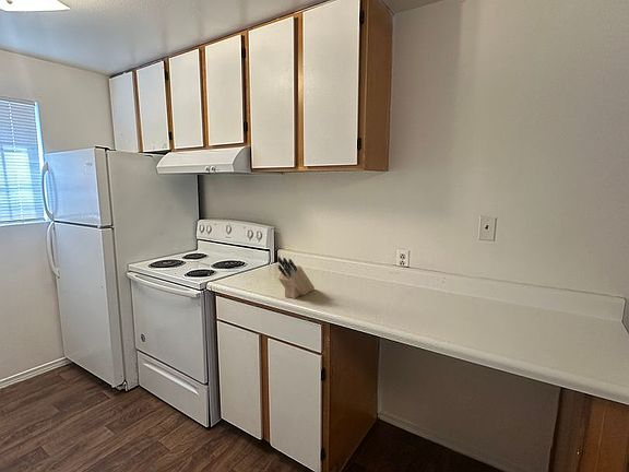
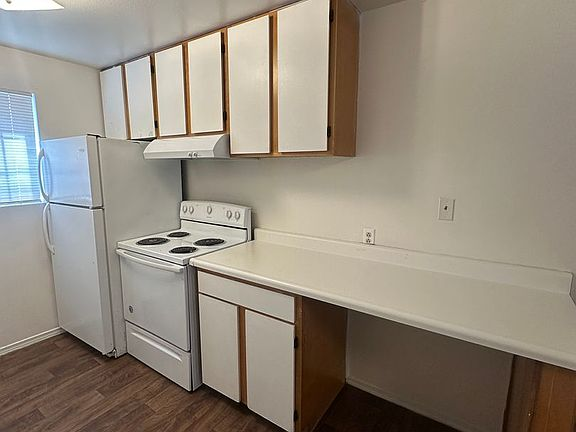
- knife block [276,256,316,299]
